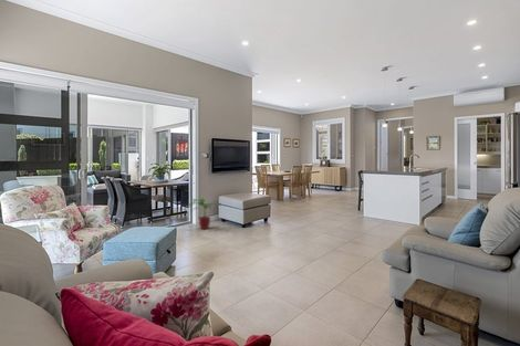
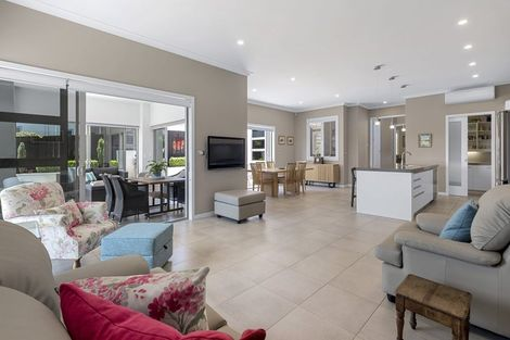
- potted plant [187,197,220,230]
